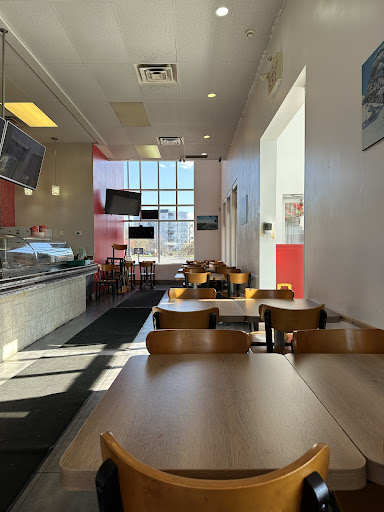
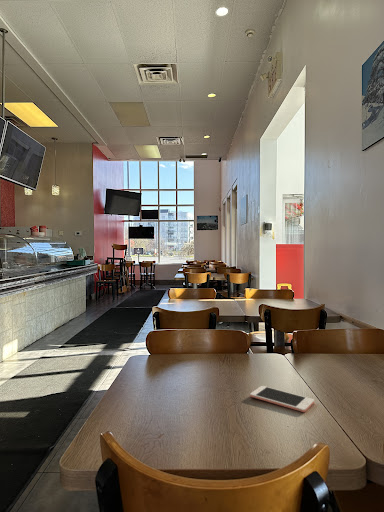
+ cell phone [249,385,315,413]
